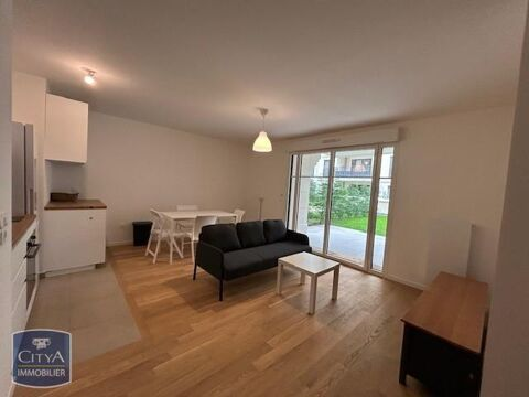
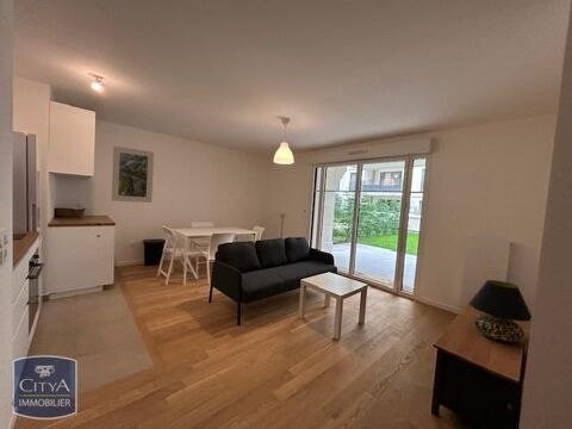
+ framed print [111,145,155,204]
+ table lamp [468,279,533,343]
